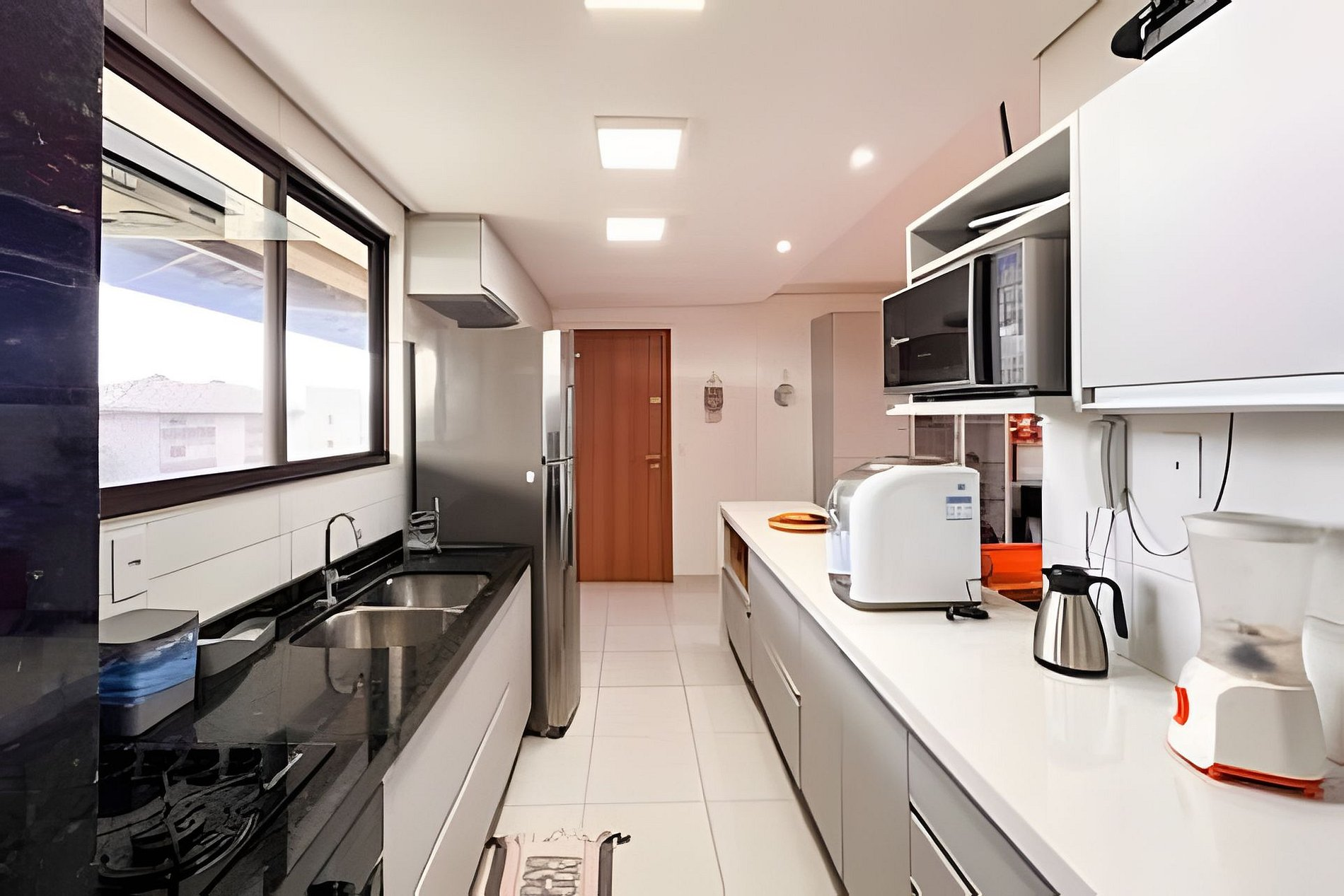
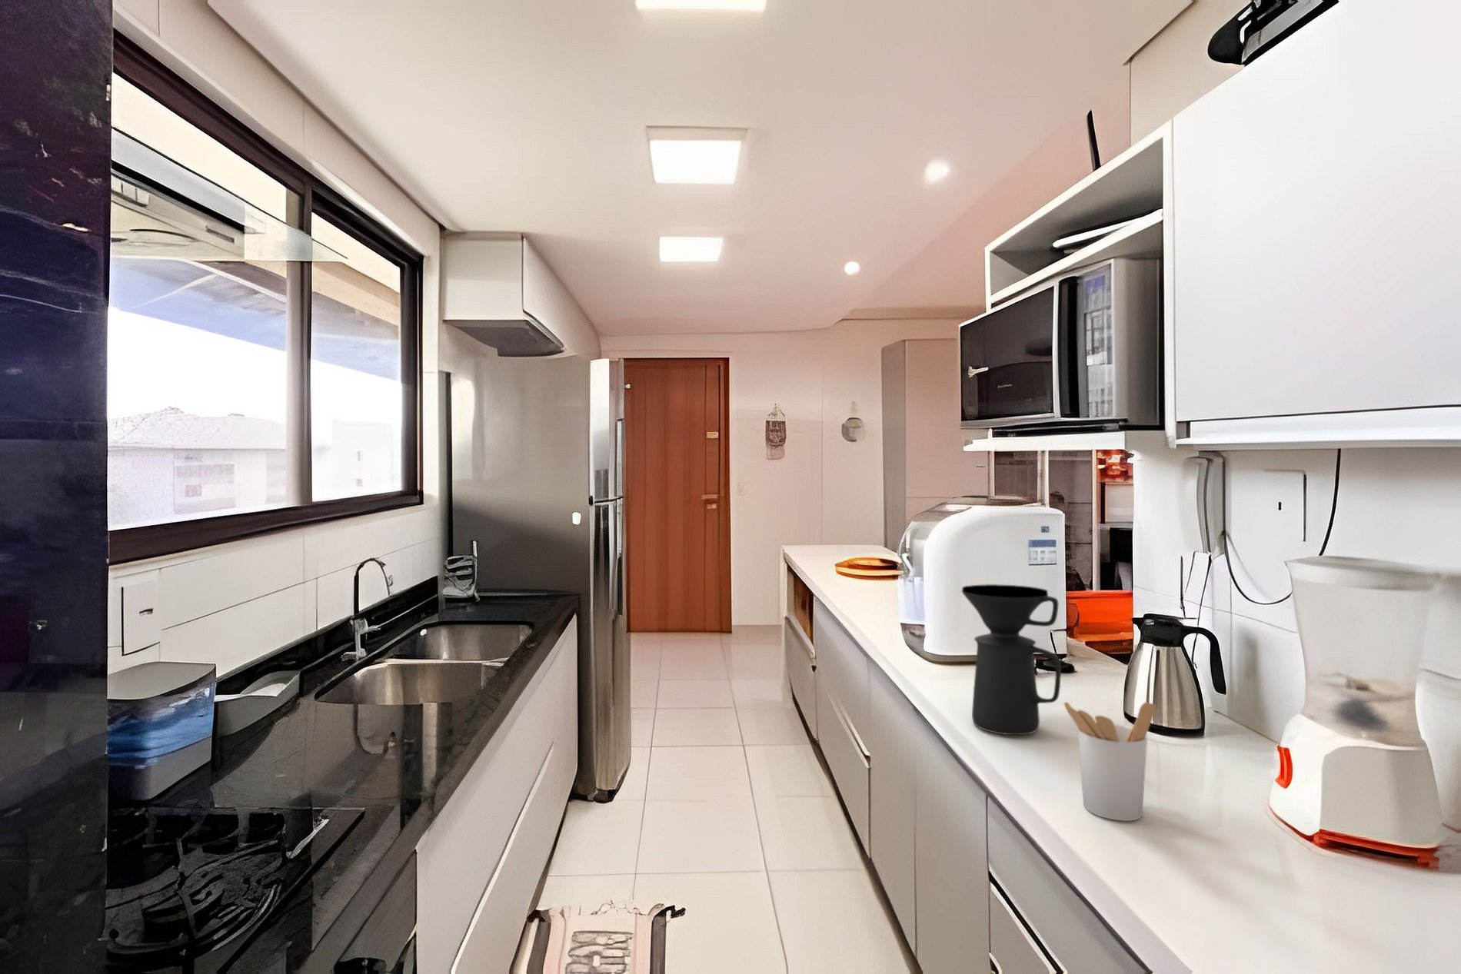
+ coffee maker [961,584,1062,736]
+ utensil holder [1063,701,1157,822]
